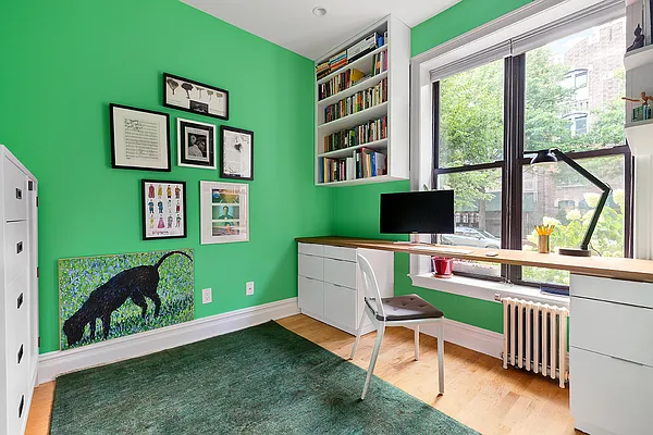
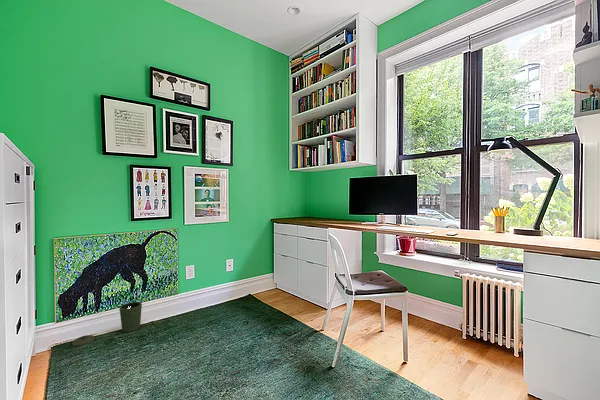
+ trash can [71,301,143,348]
